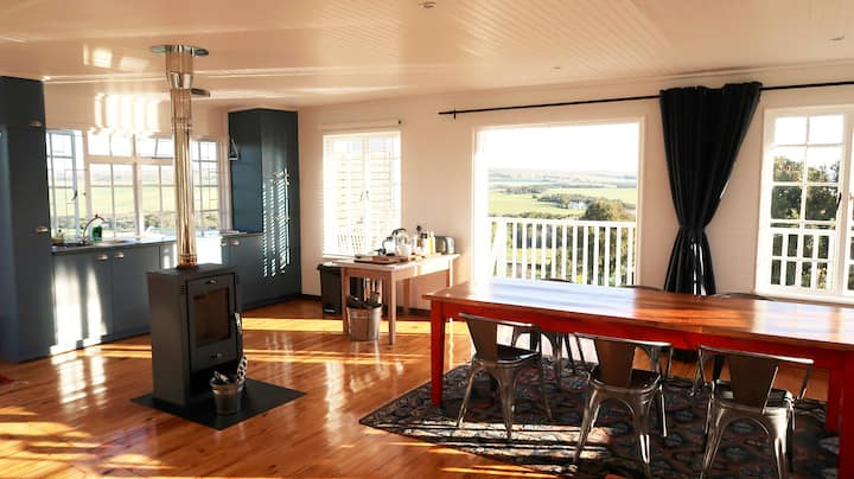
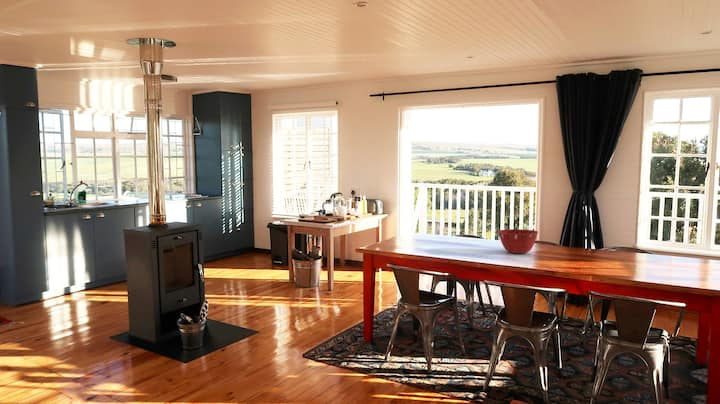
+ mixing bowl [497,228,539,254]
